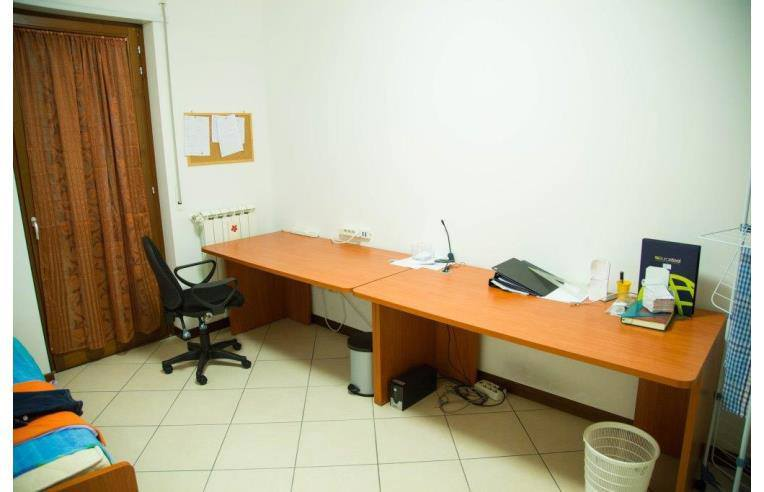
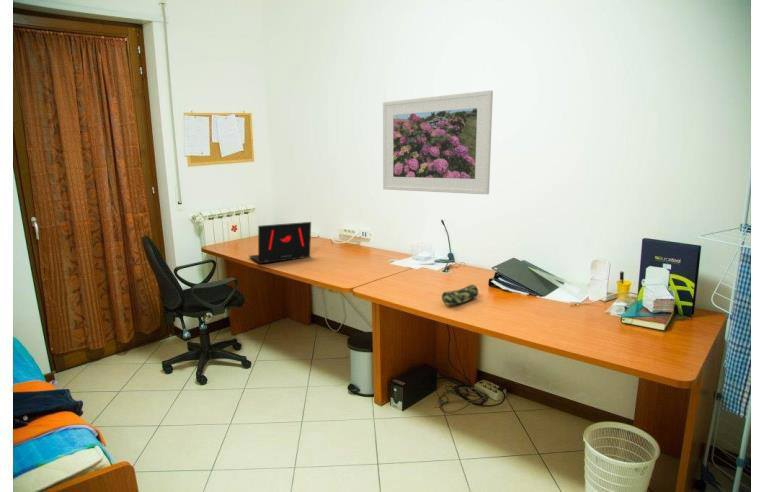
+ laptop [248,221,312,264]
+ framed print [382,89,494,195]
+ pencil case [441,284,479,306]
